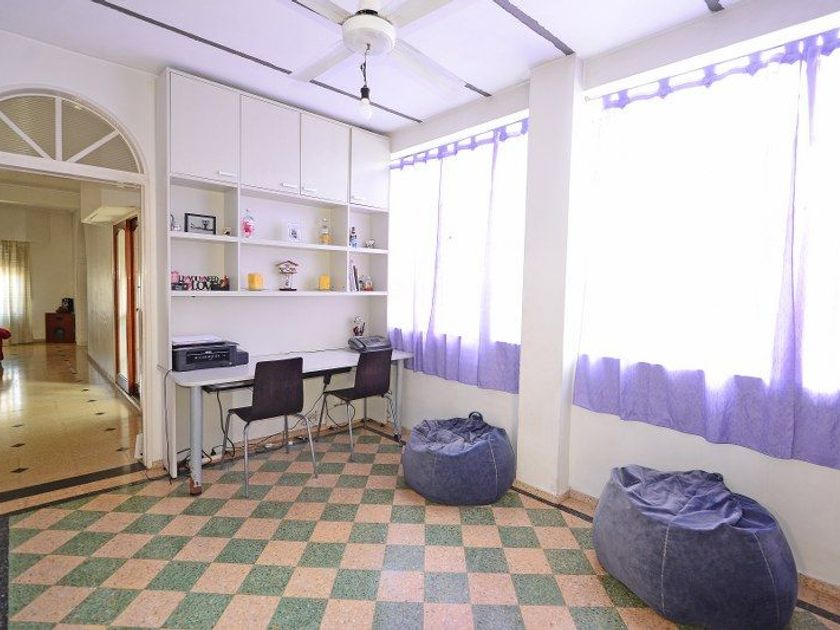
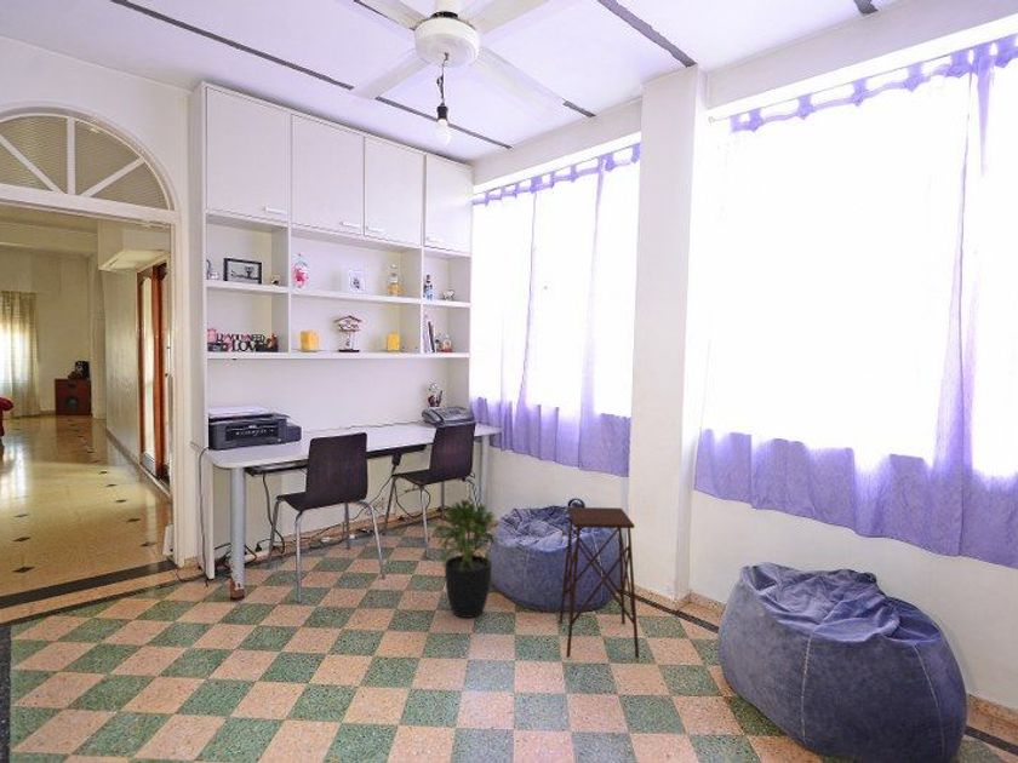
+ side table [557,506,640,660]
+ potted plant [433,498,509,619]
